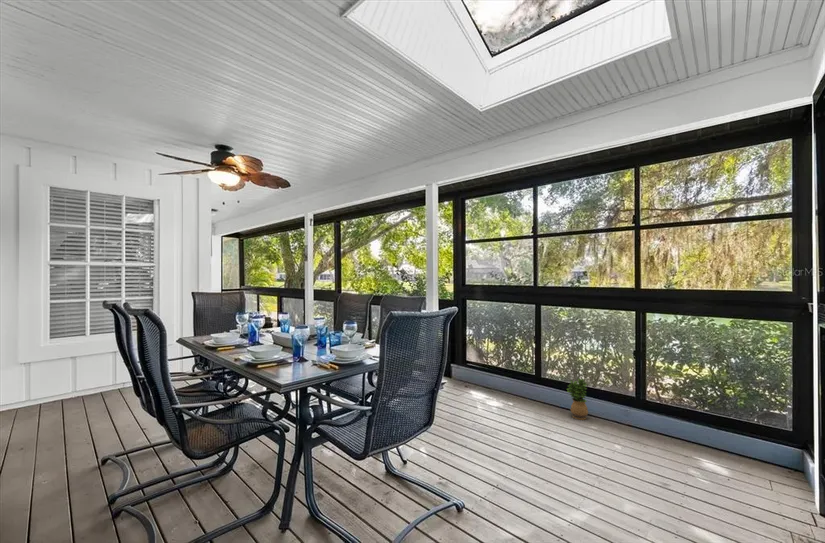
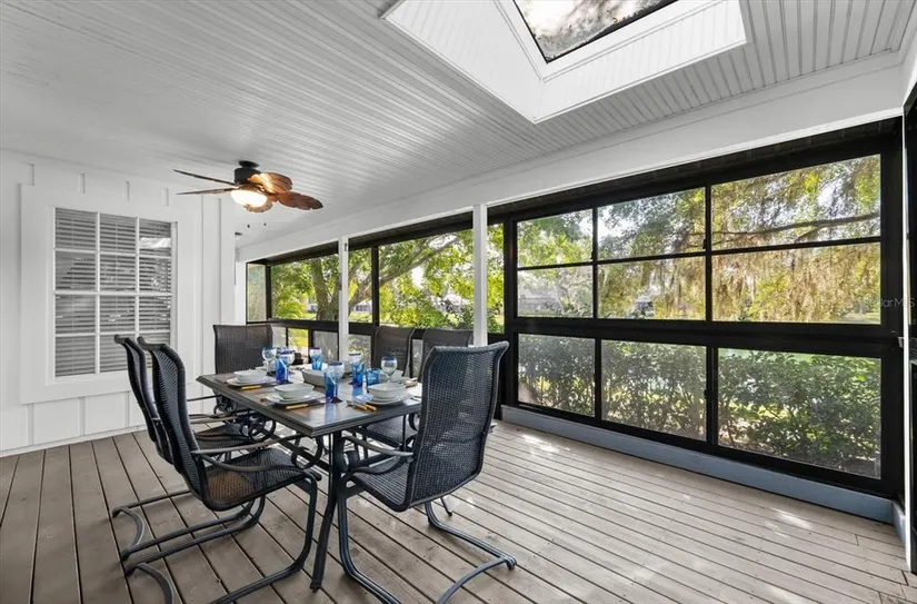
- potted plant [566,378,589,421]
